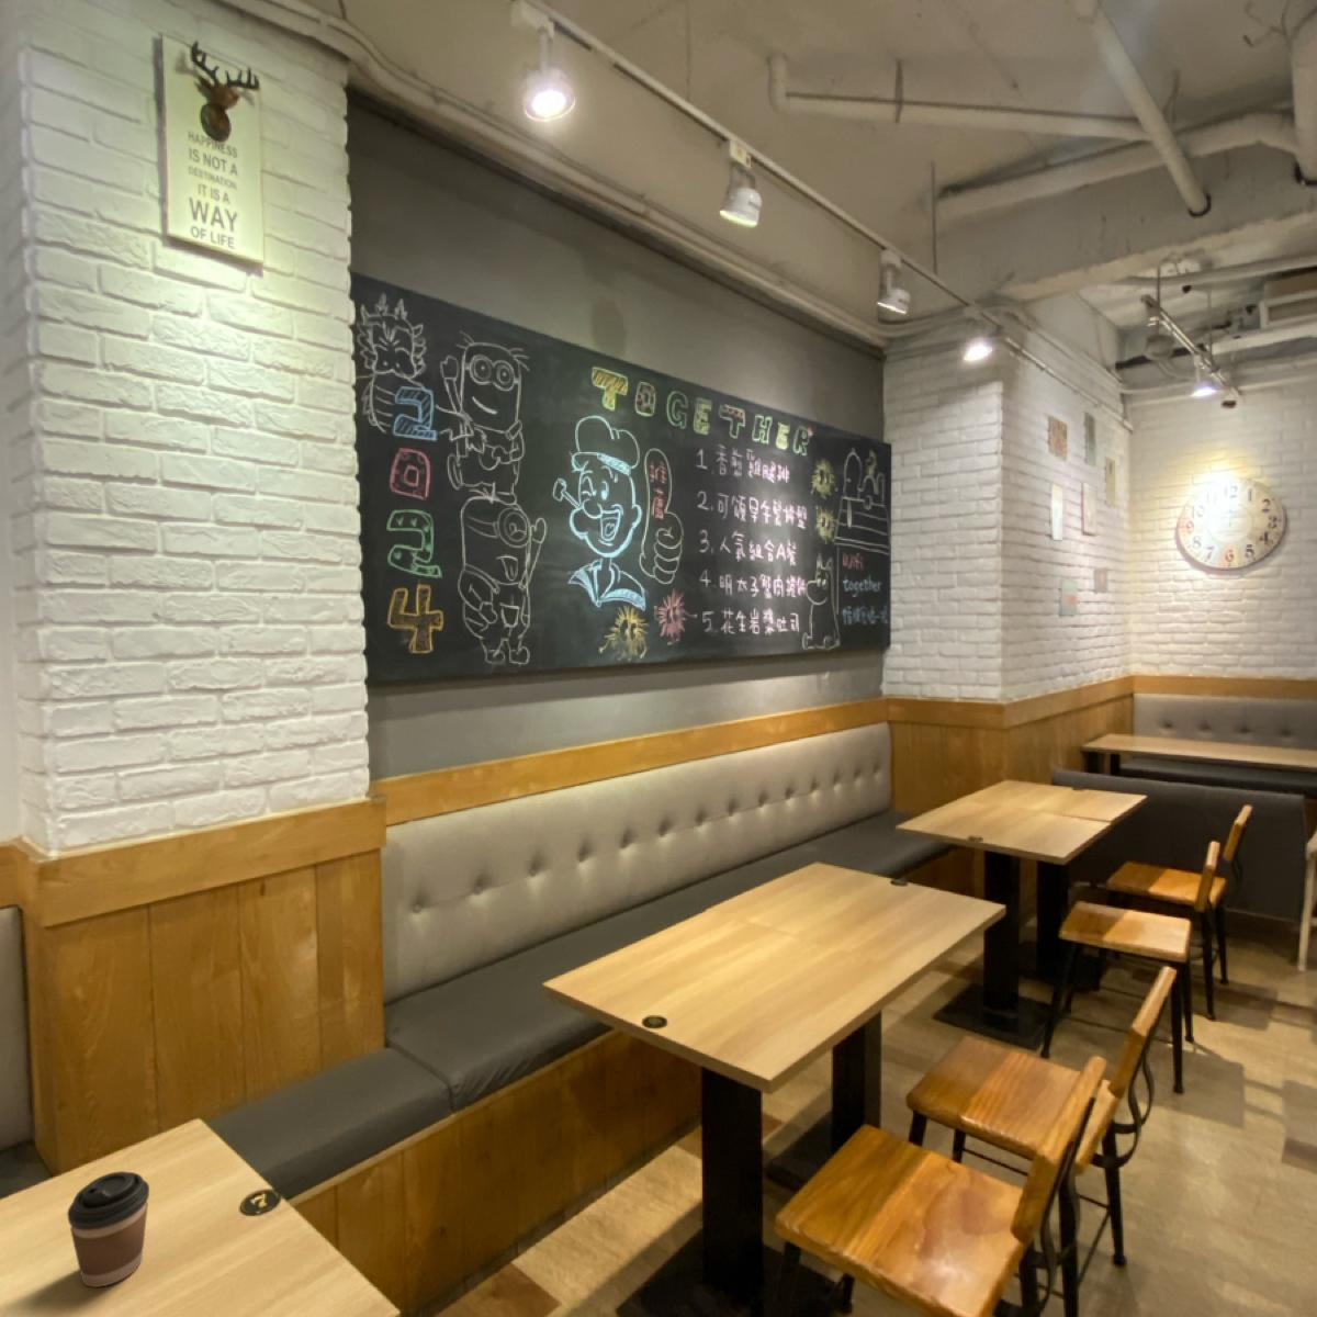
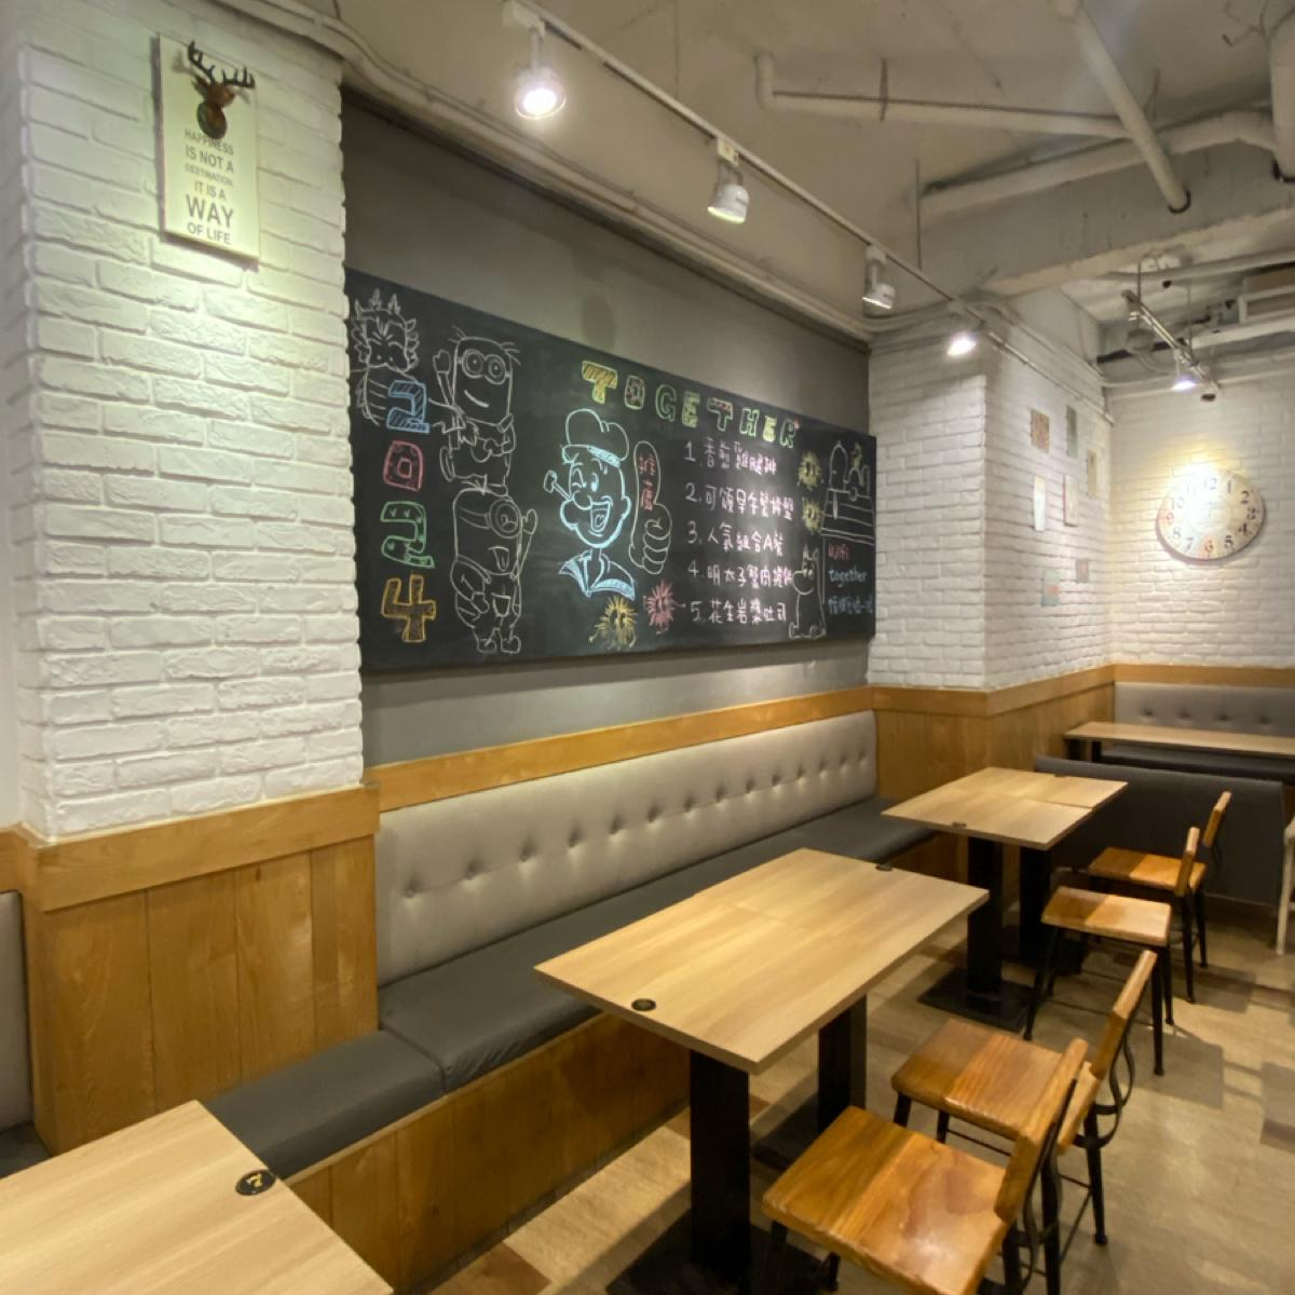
- coffee cup [66,1170,151,1288]
